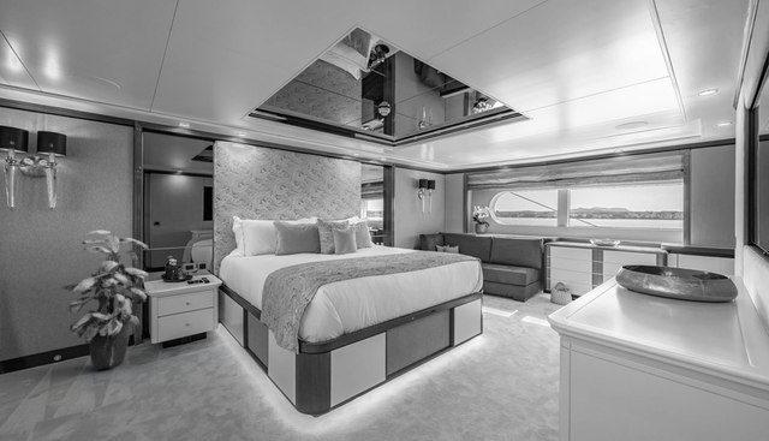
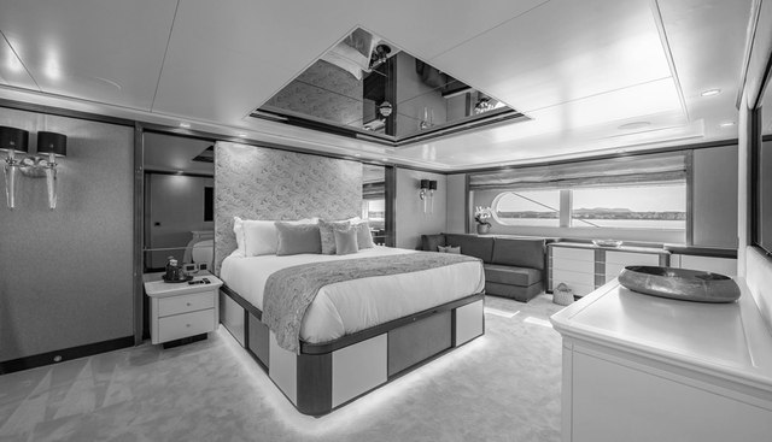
- indoor plant [58,230,149,370]
